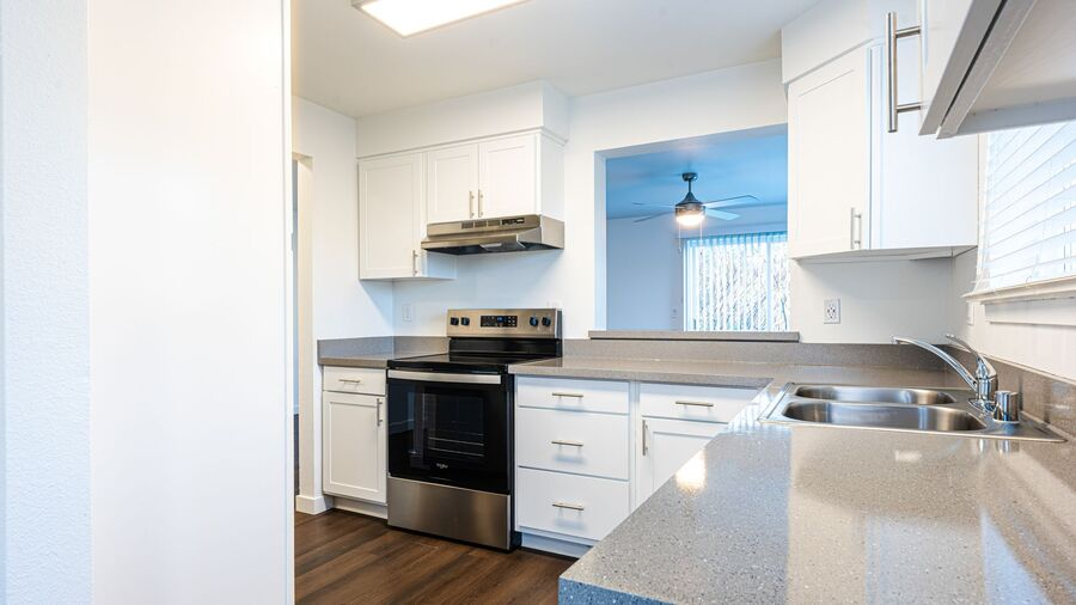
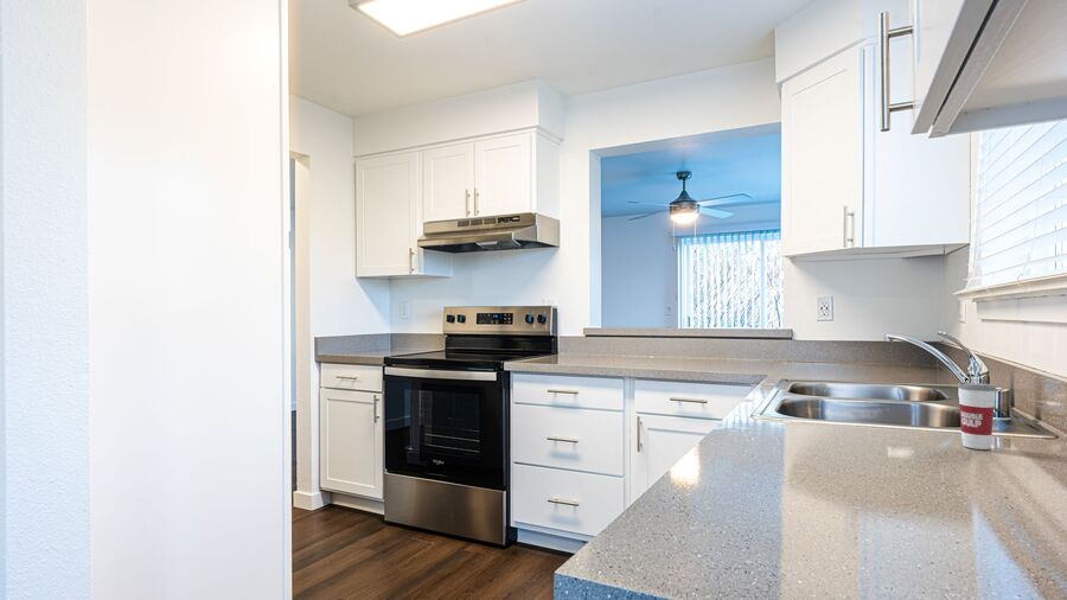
+ cup [957,362,997,451]
